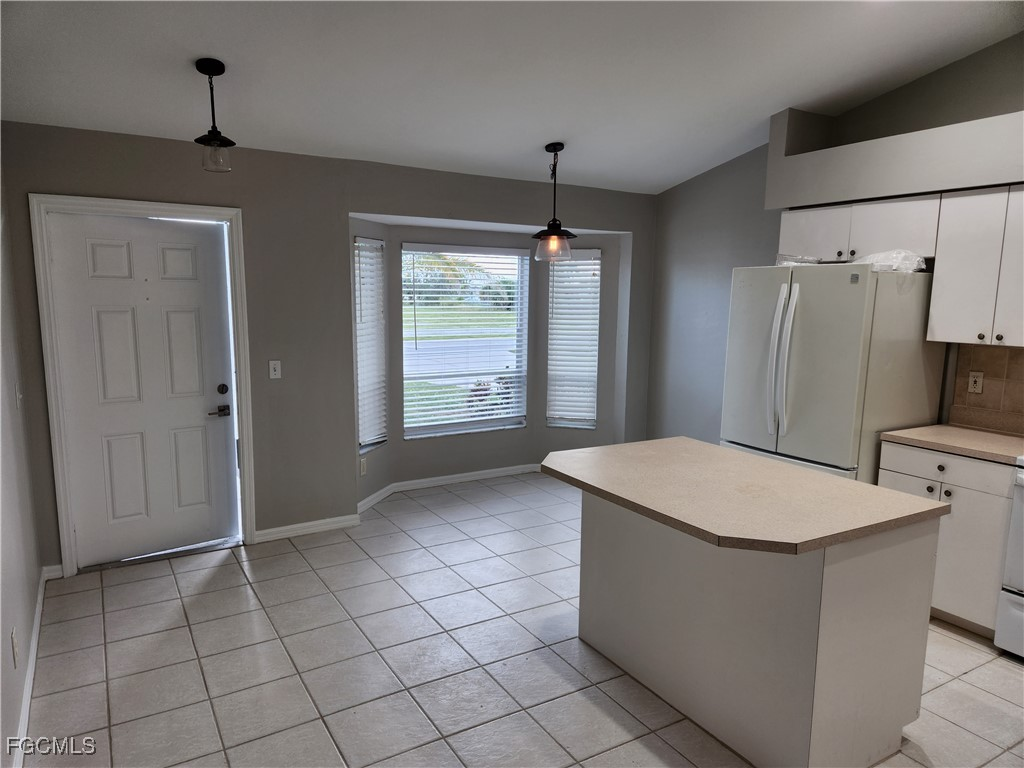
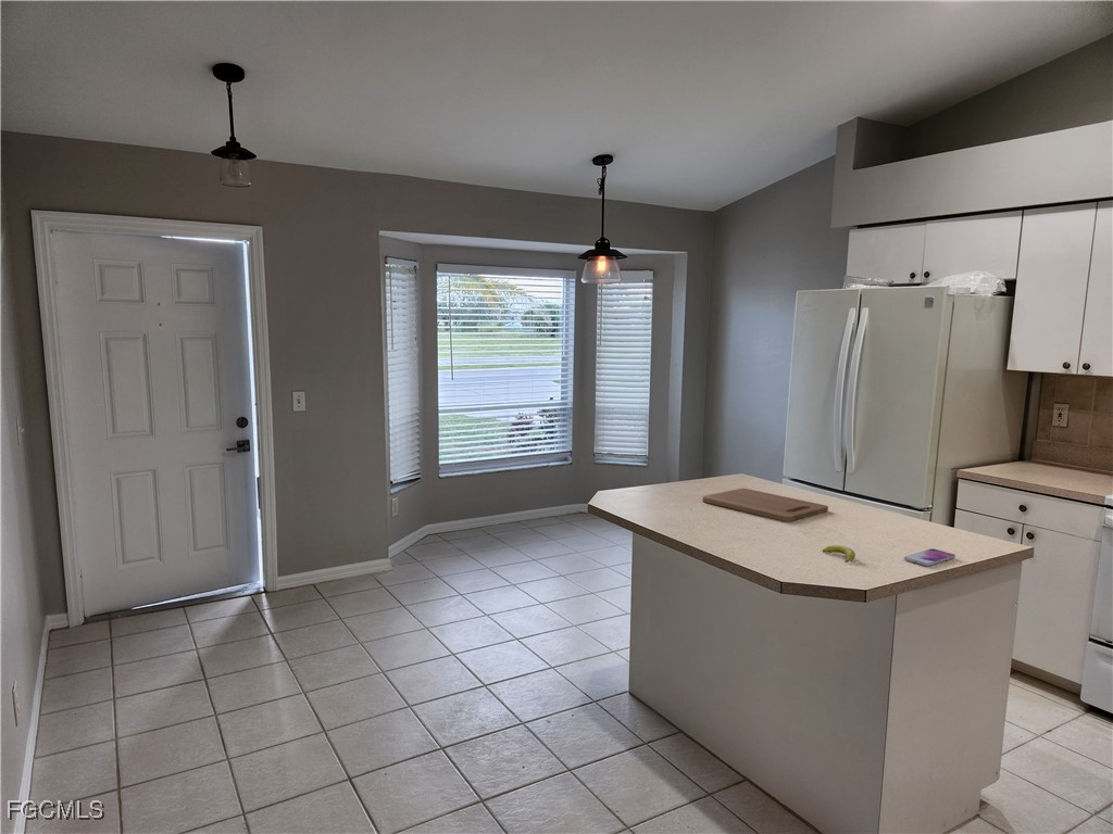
+ banana [822,544,856,564]
+ smartphone [903,547,956,567]
+ cutting board [701,488,829,522]
